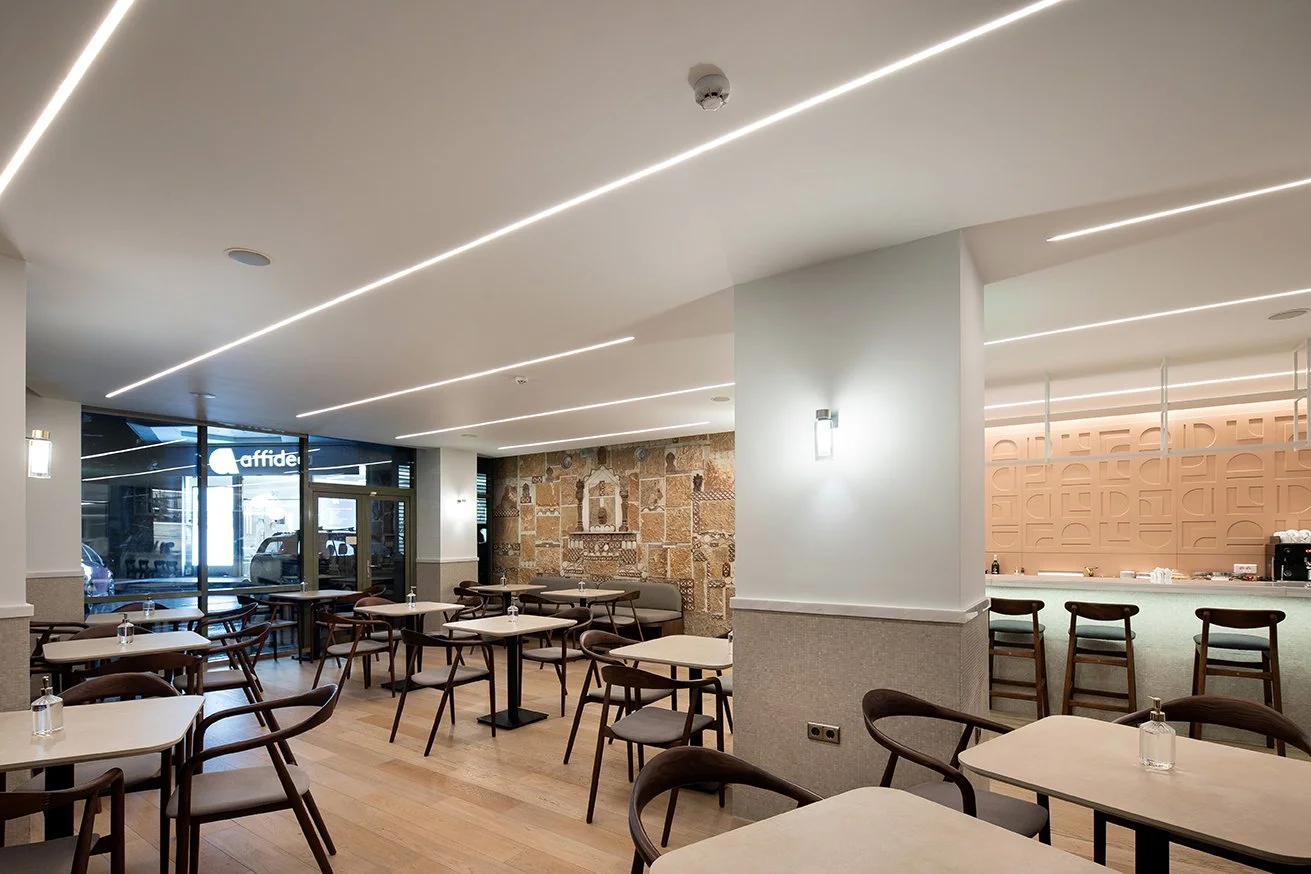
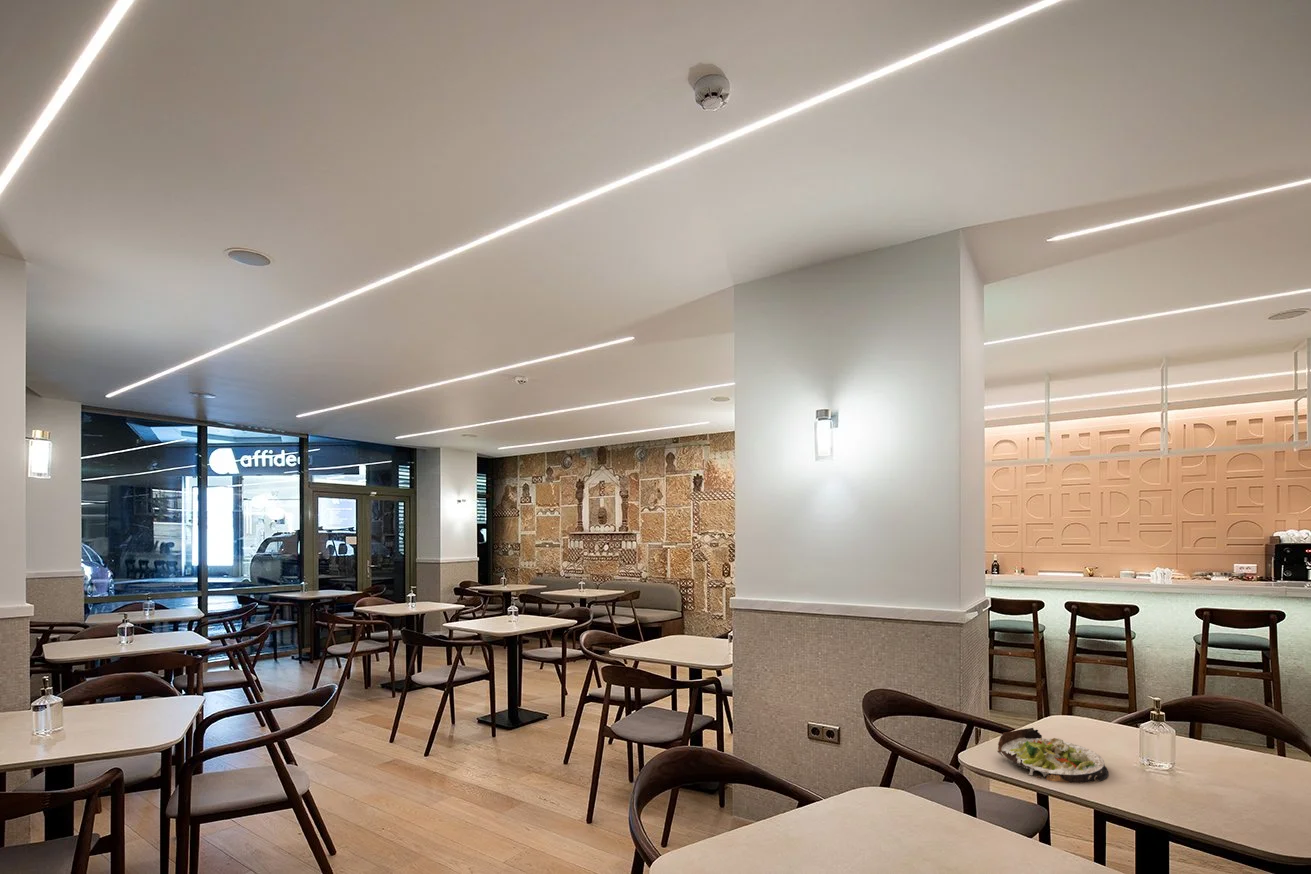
+ salad plate [996,727,1109,784]
